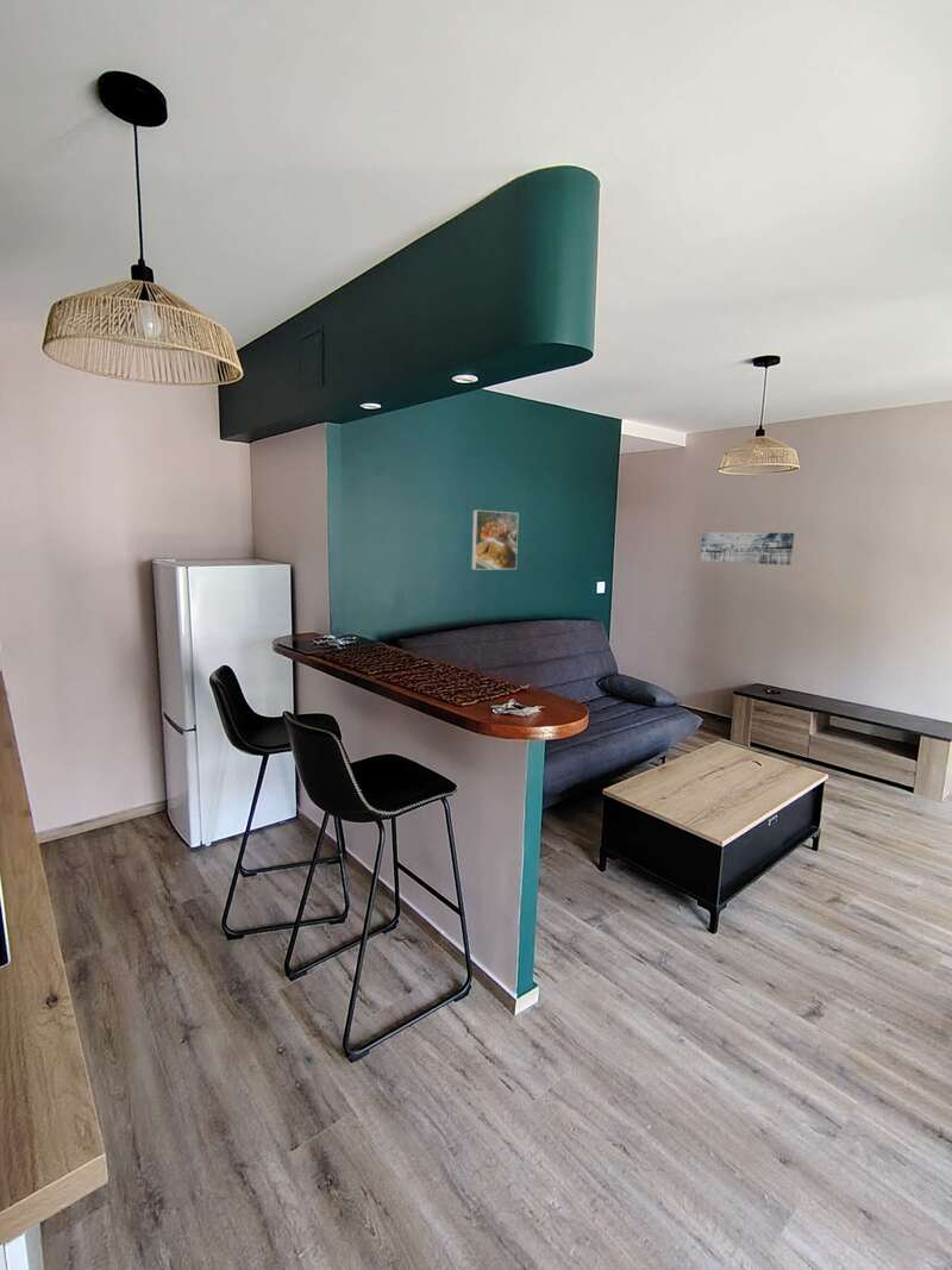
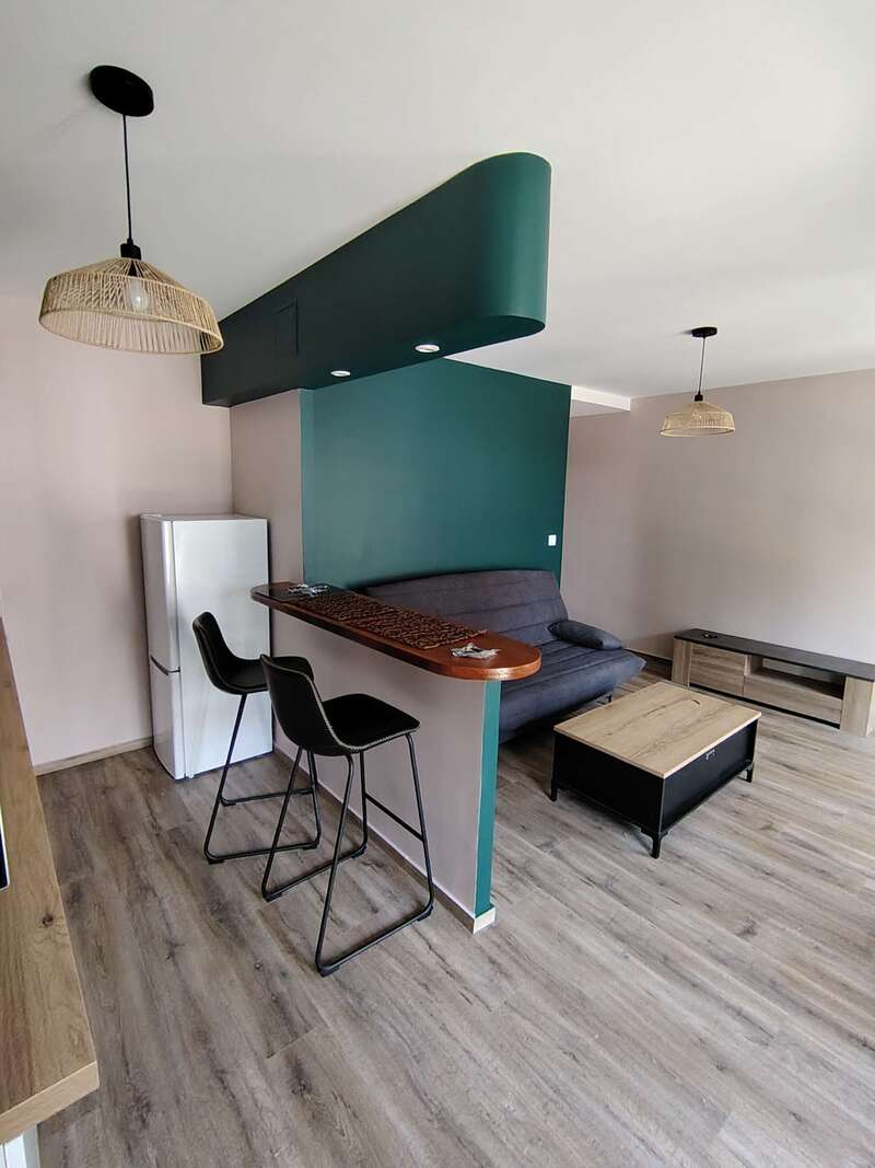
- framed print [471,509,520,571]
- wall art [700,531,795,567]
